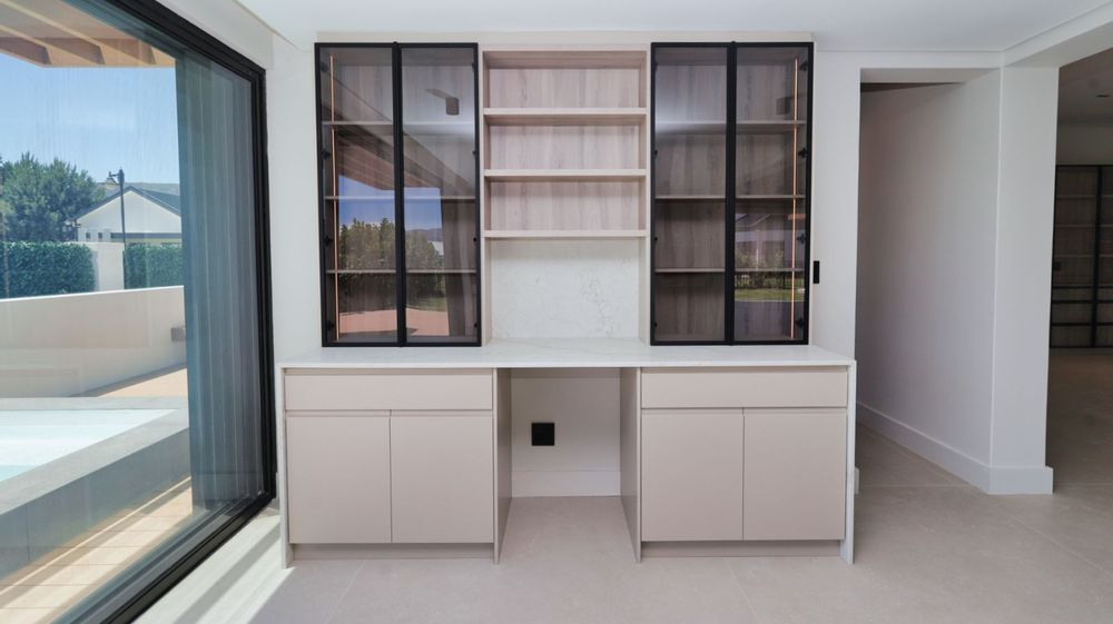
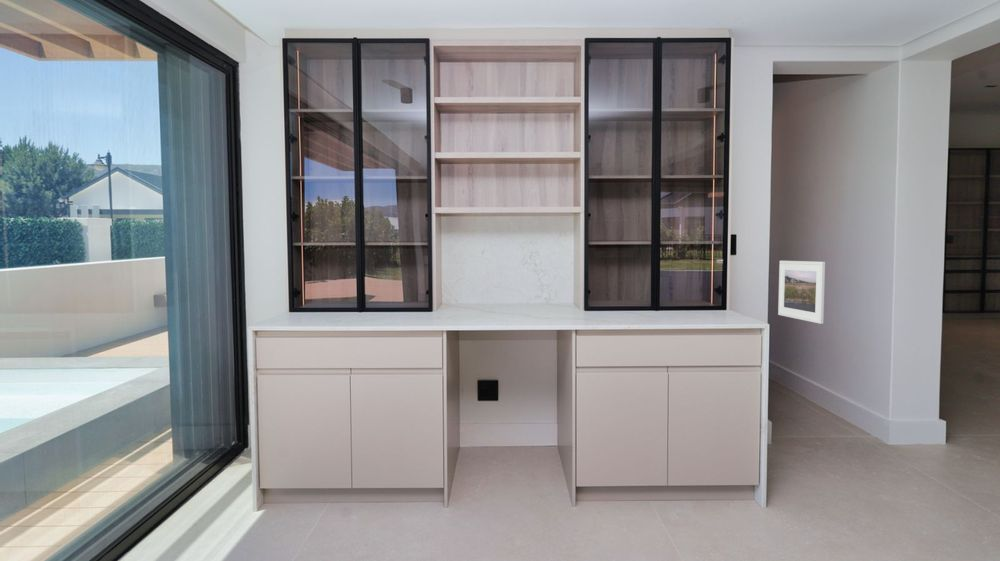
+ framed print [777,260,826,325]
